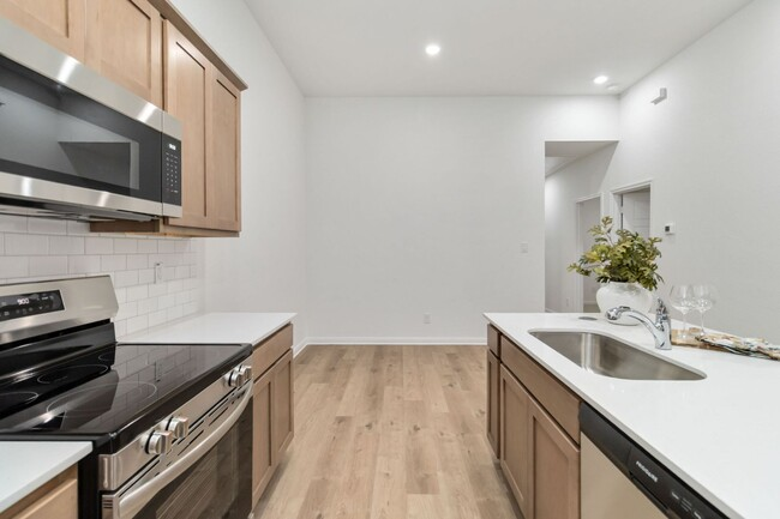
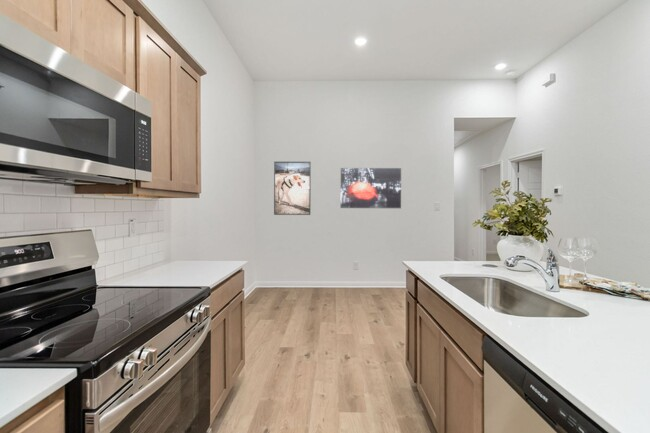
+ wall art [340,167,402,209]
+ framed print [273,161,312,216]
